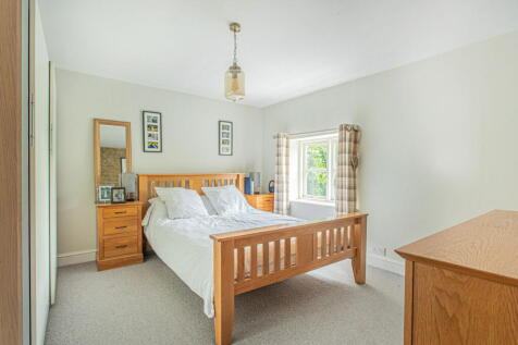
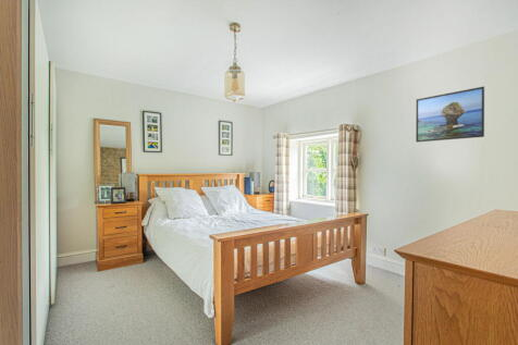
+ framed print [415,86,485,143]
